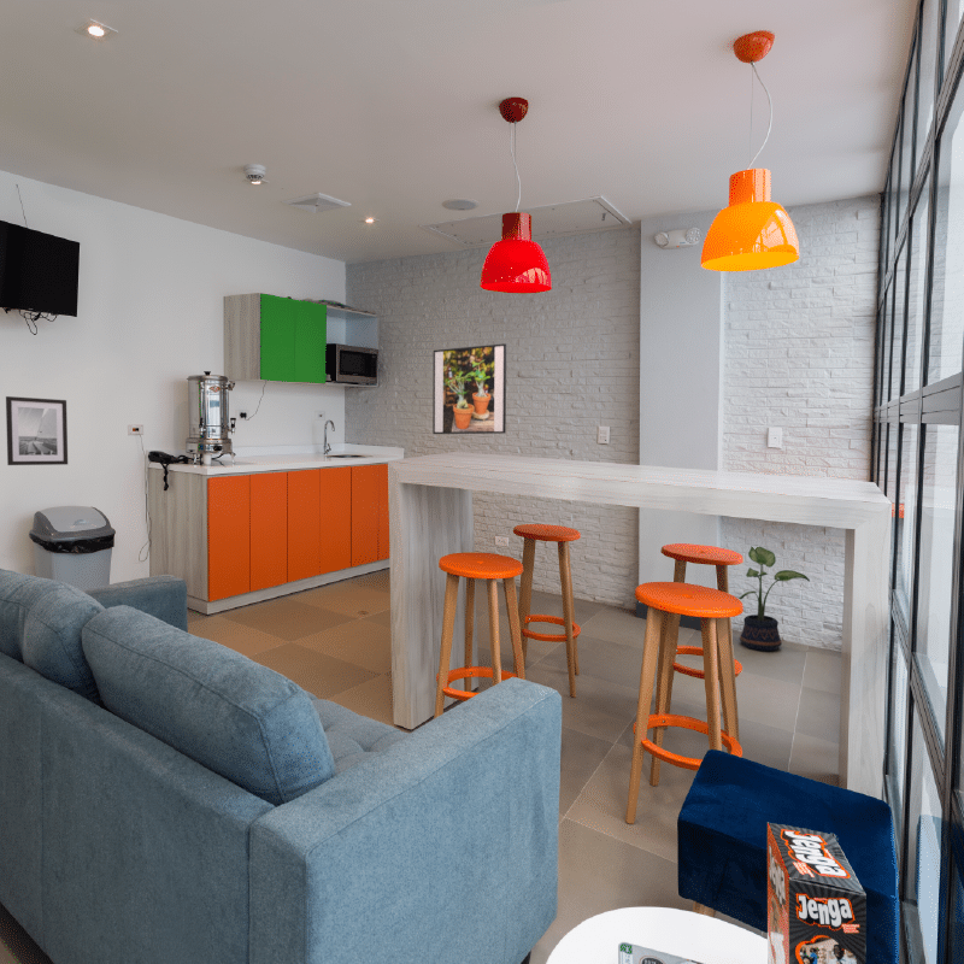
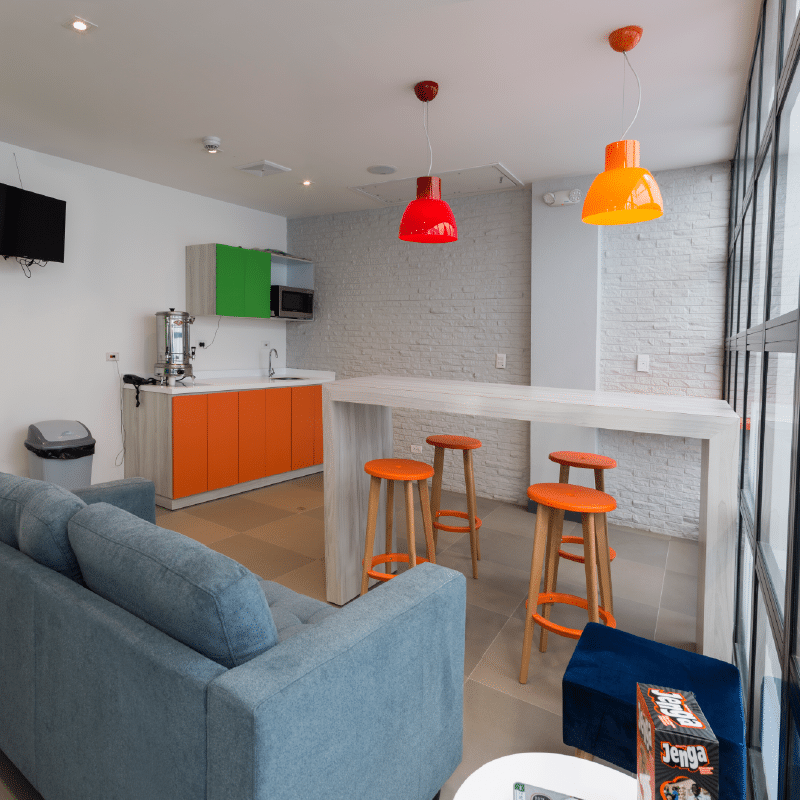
- potted plant [737,546,811,652]
- wall art [5,395,69,466]
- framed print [431,342,507,435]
